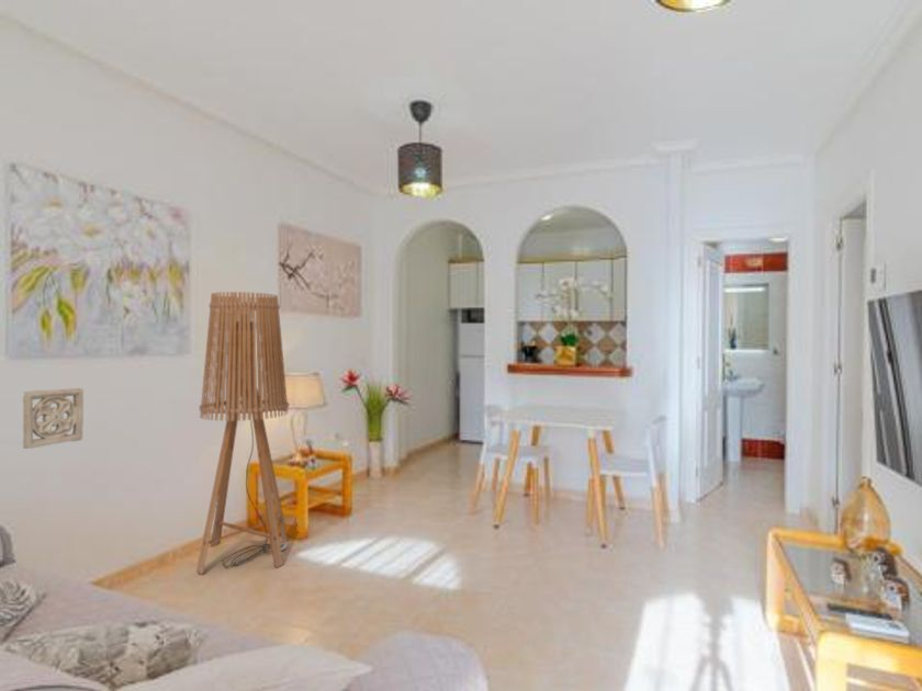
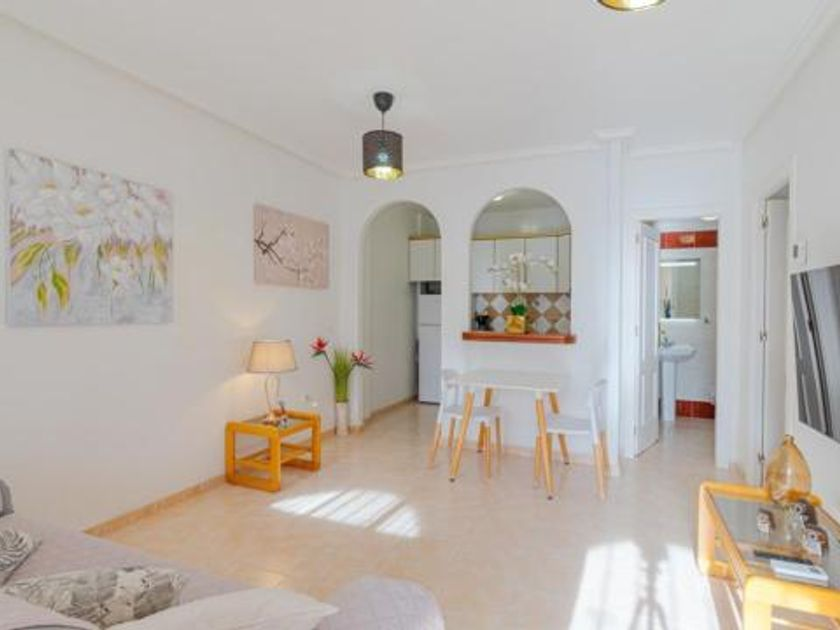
- floor lamp [195,291,291,576]
- wall ornament [22,387,85,450]
